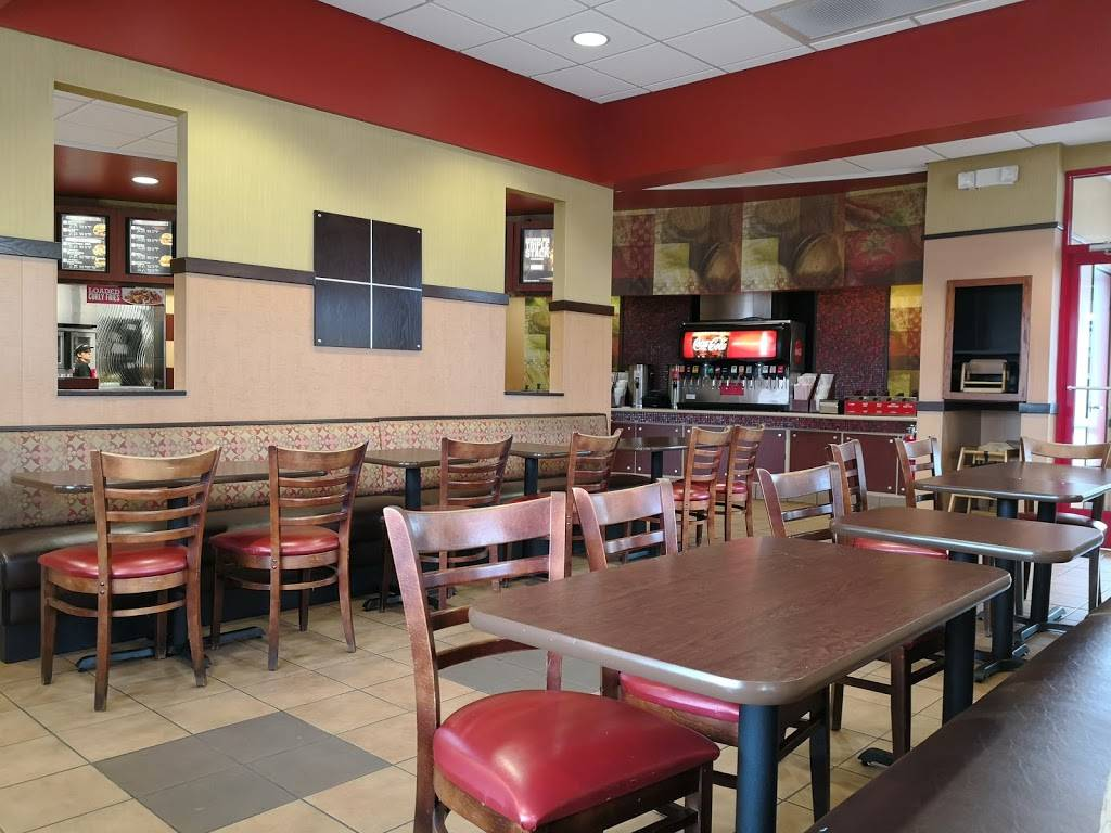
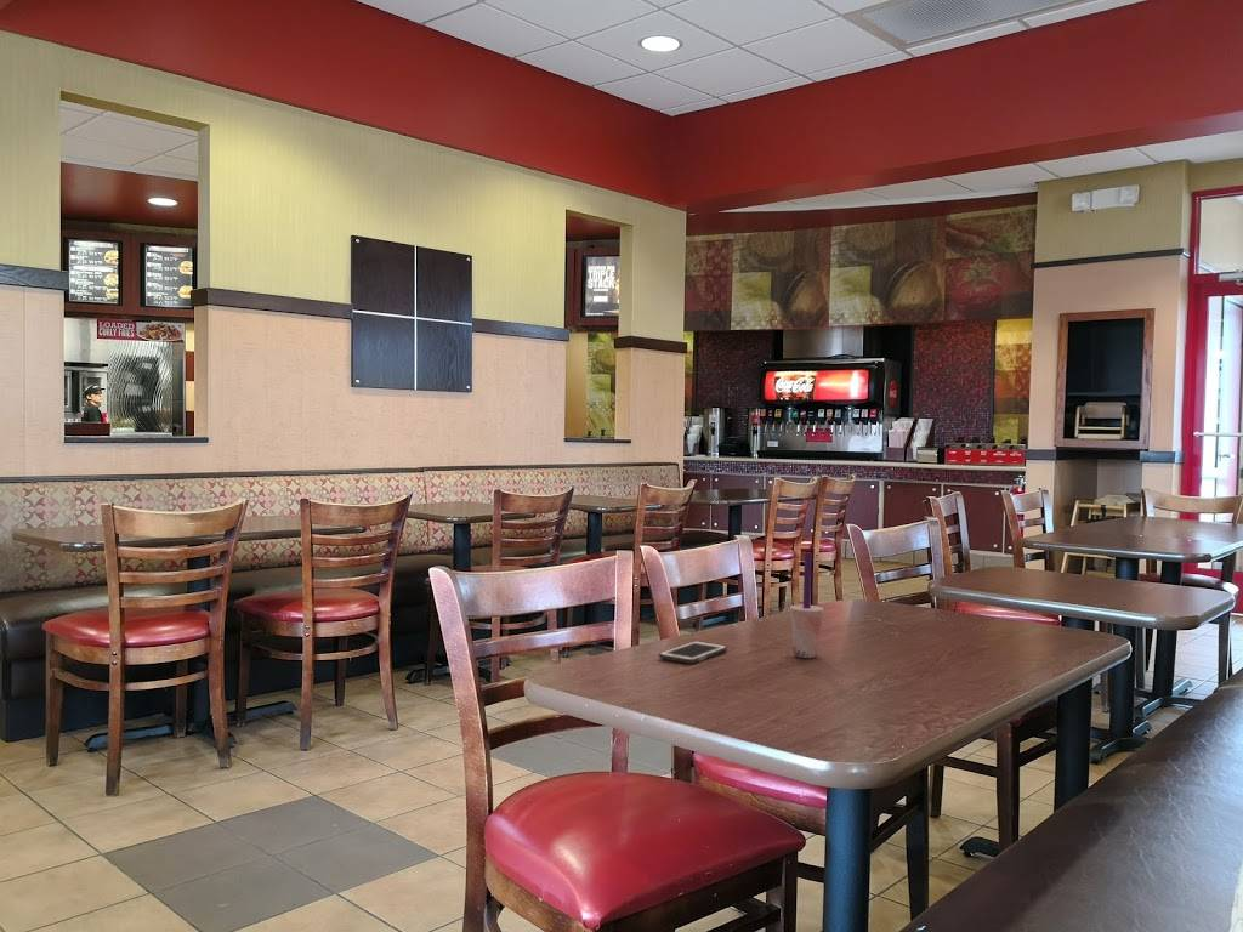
+ cell phone [658,640,728,665]
+ beverage cup [789,551,825,659]
